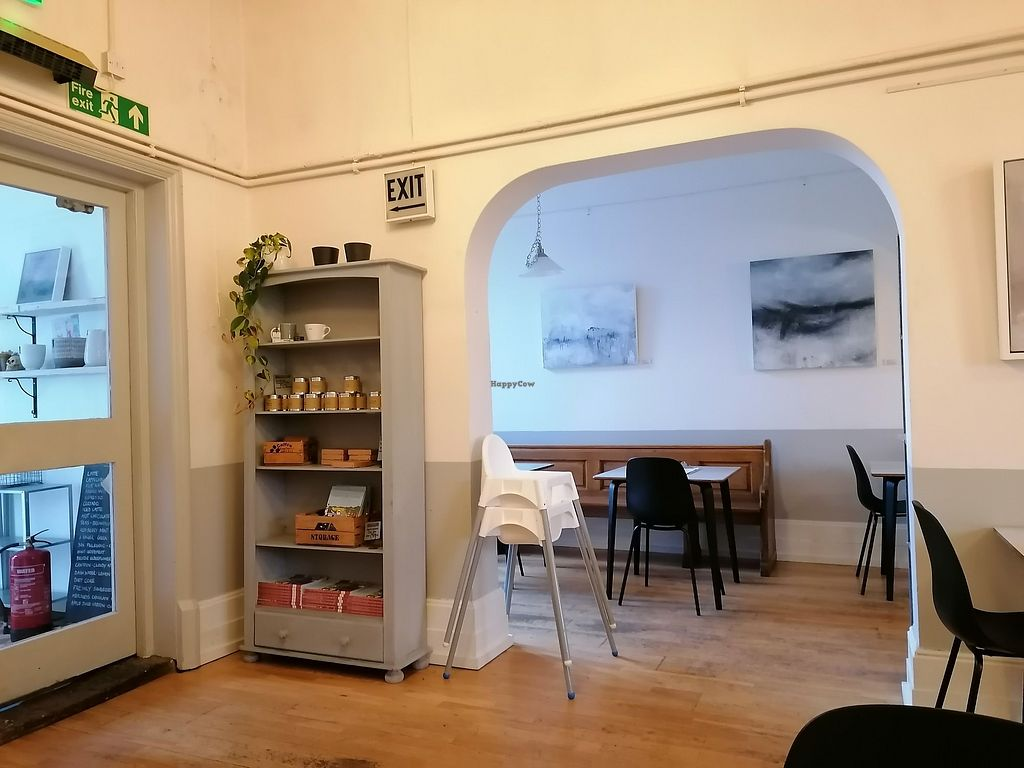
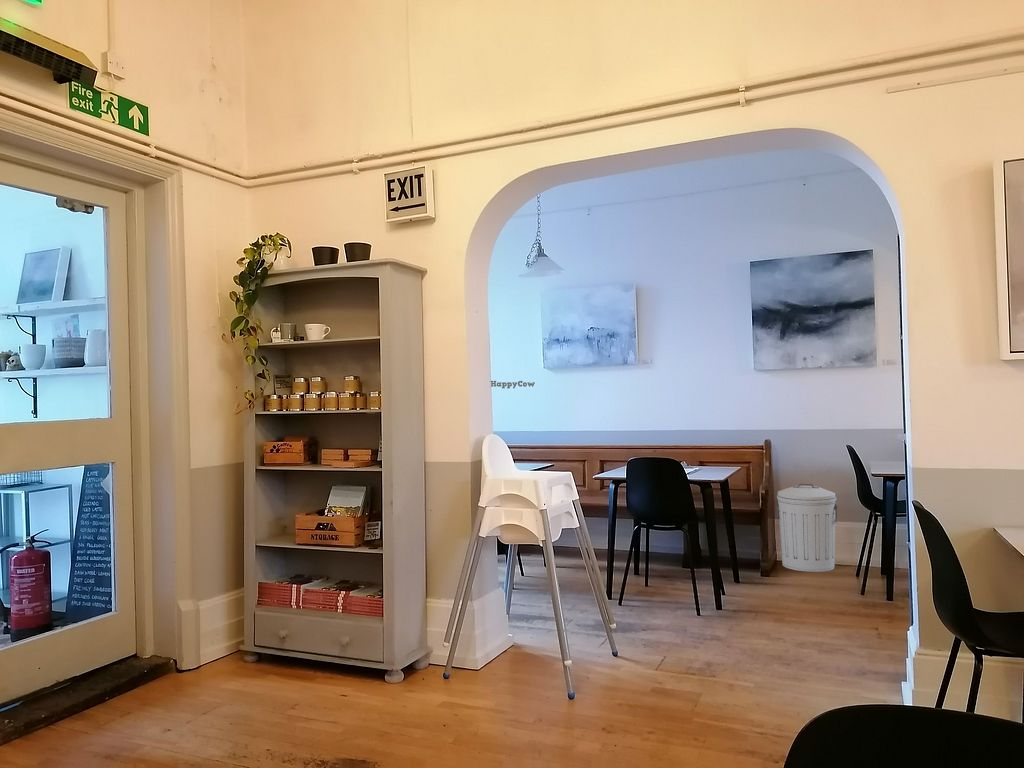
+ trash can [775,483,838,573]
